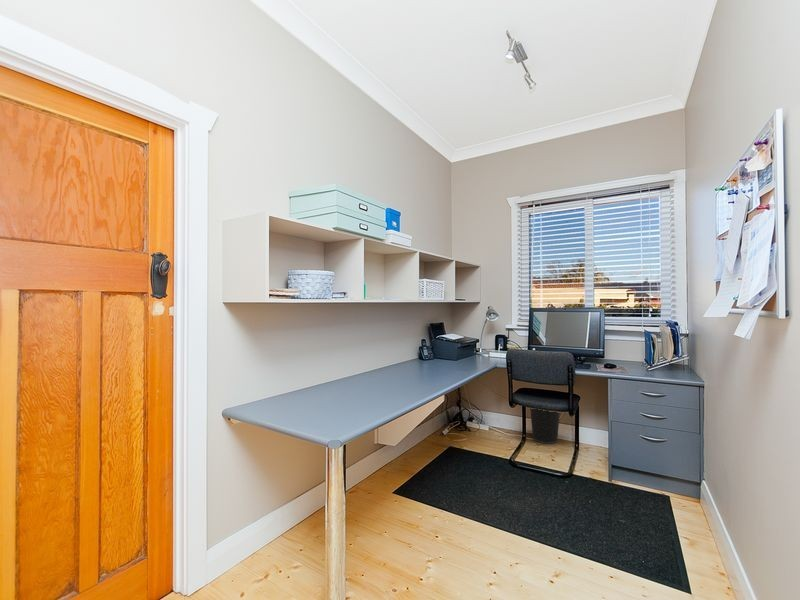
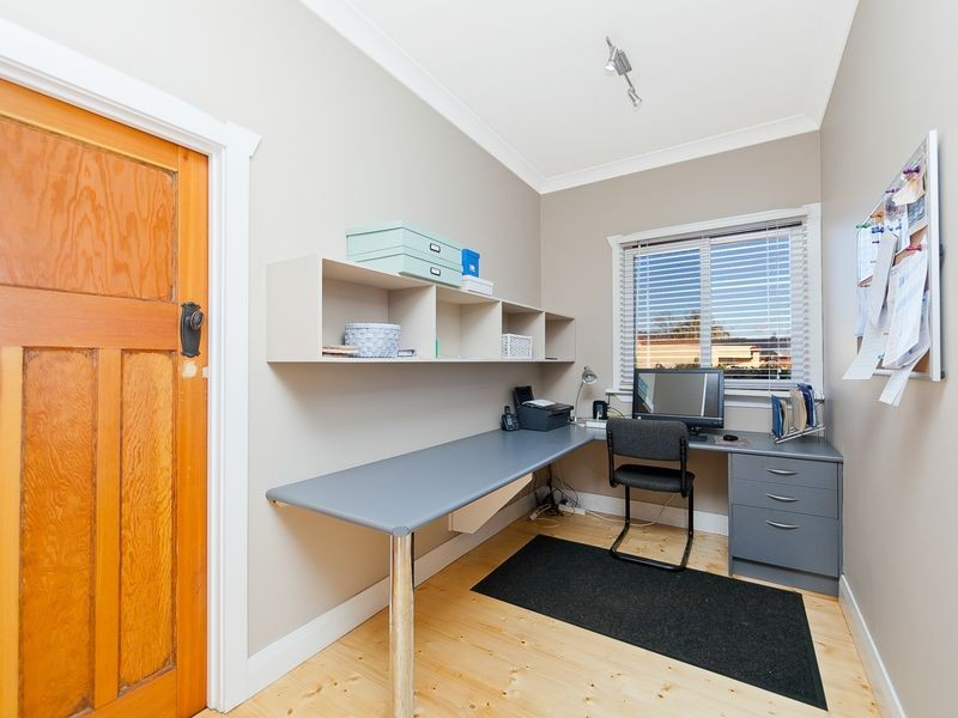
- wastebasket [529,407,561,445]
